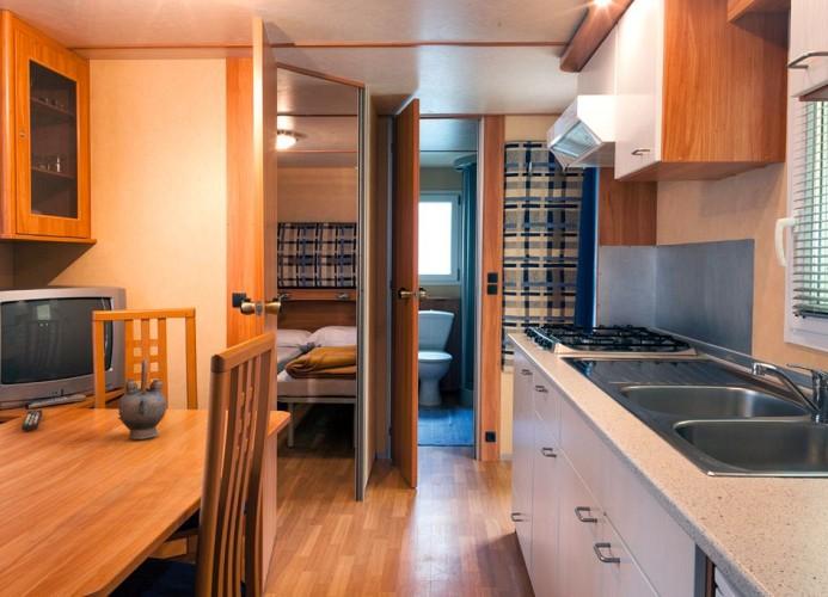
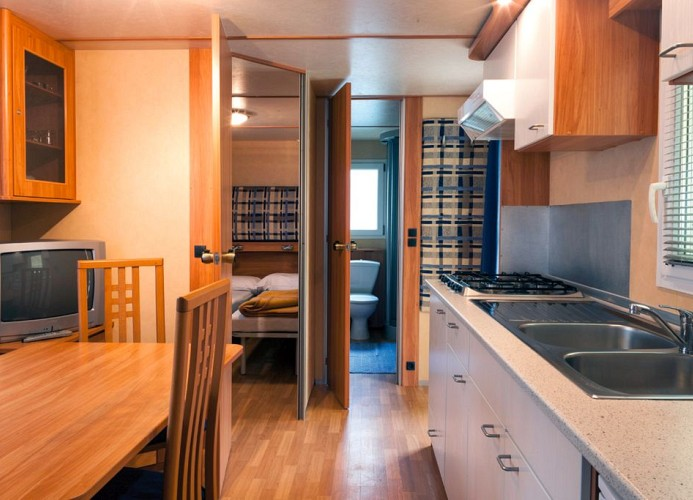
- remote control [20,410,44,431]
- teapot [117,358,168,441]
